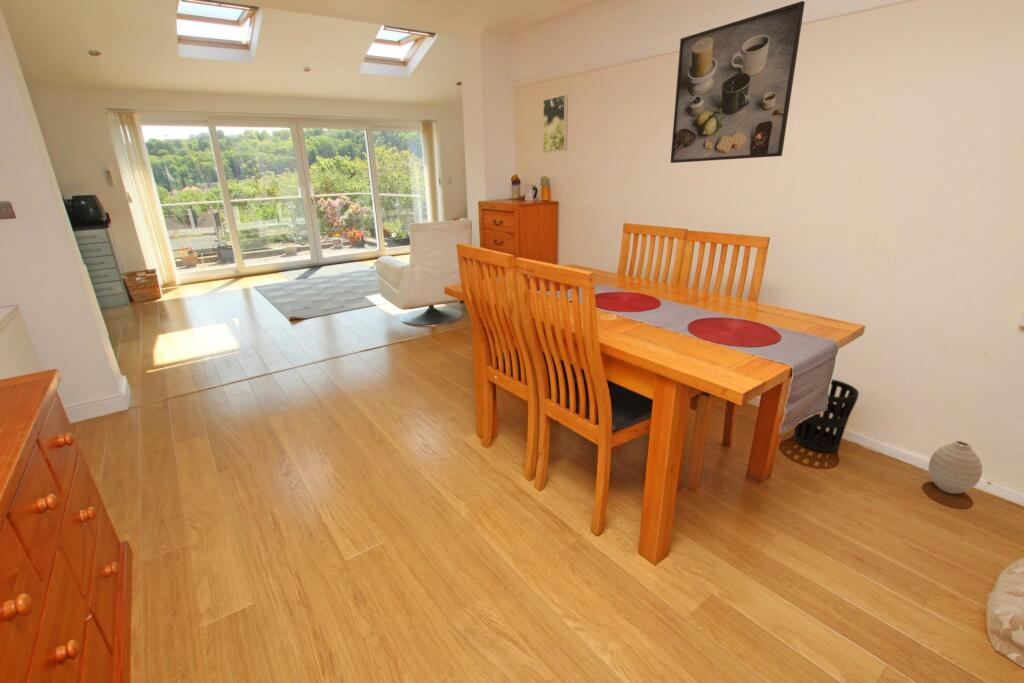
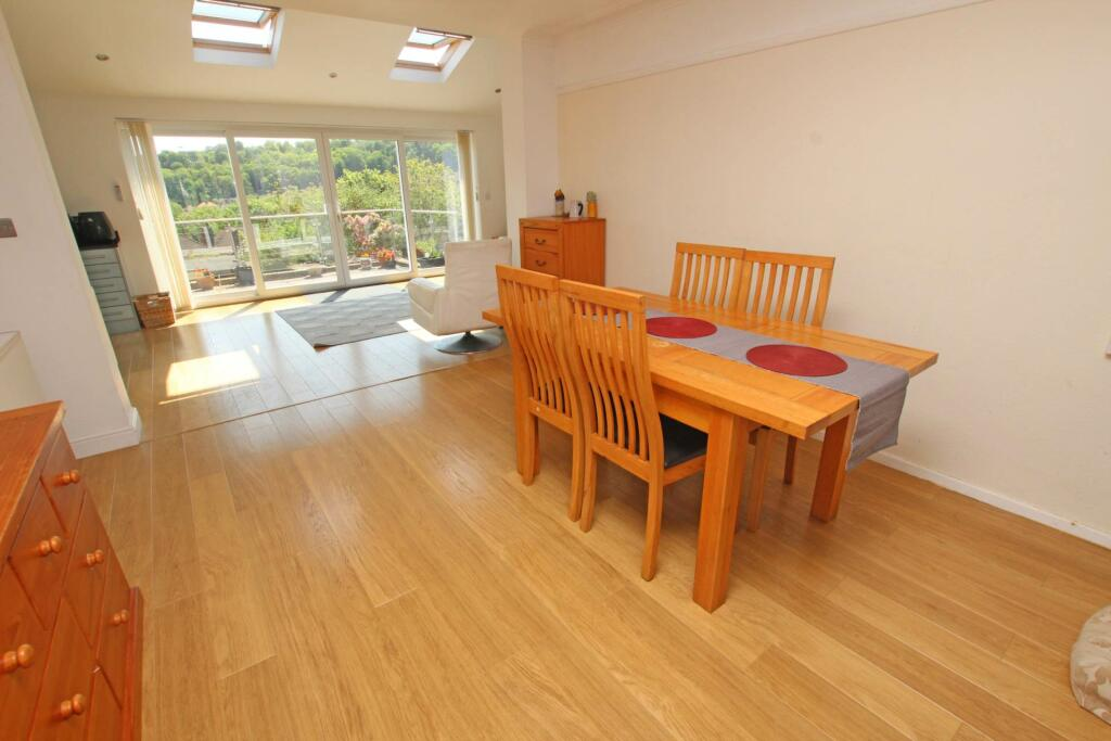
- vase [928,440,983,495]
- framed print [542,94,569,154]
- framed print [670,0,806,164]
- wastebasket [793,378,860,453]
